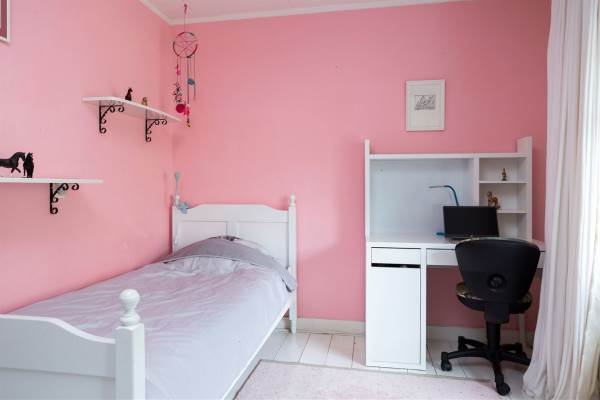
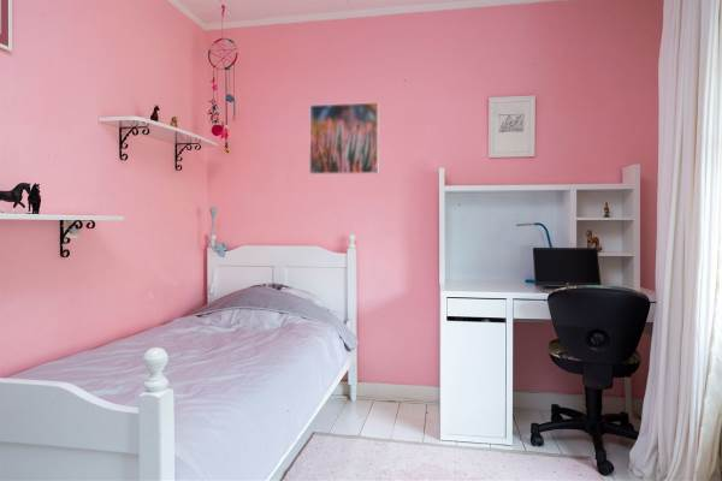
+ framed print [308,101,380,176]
